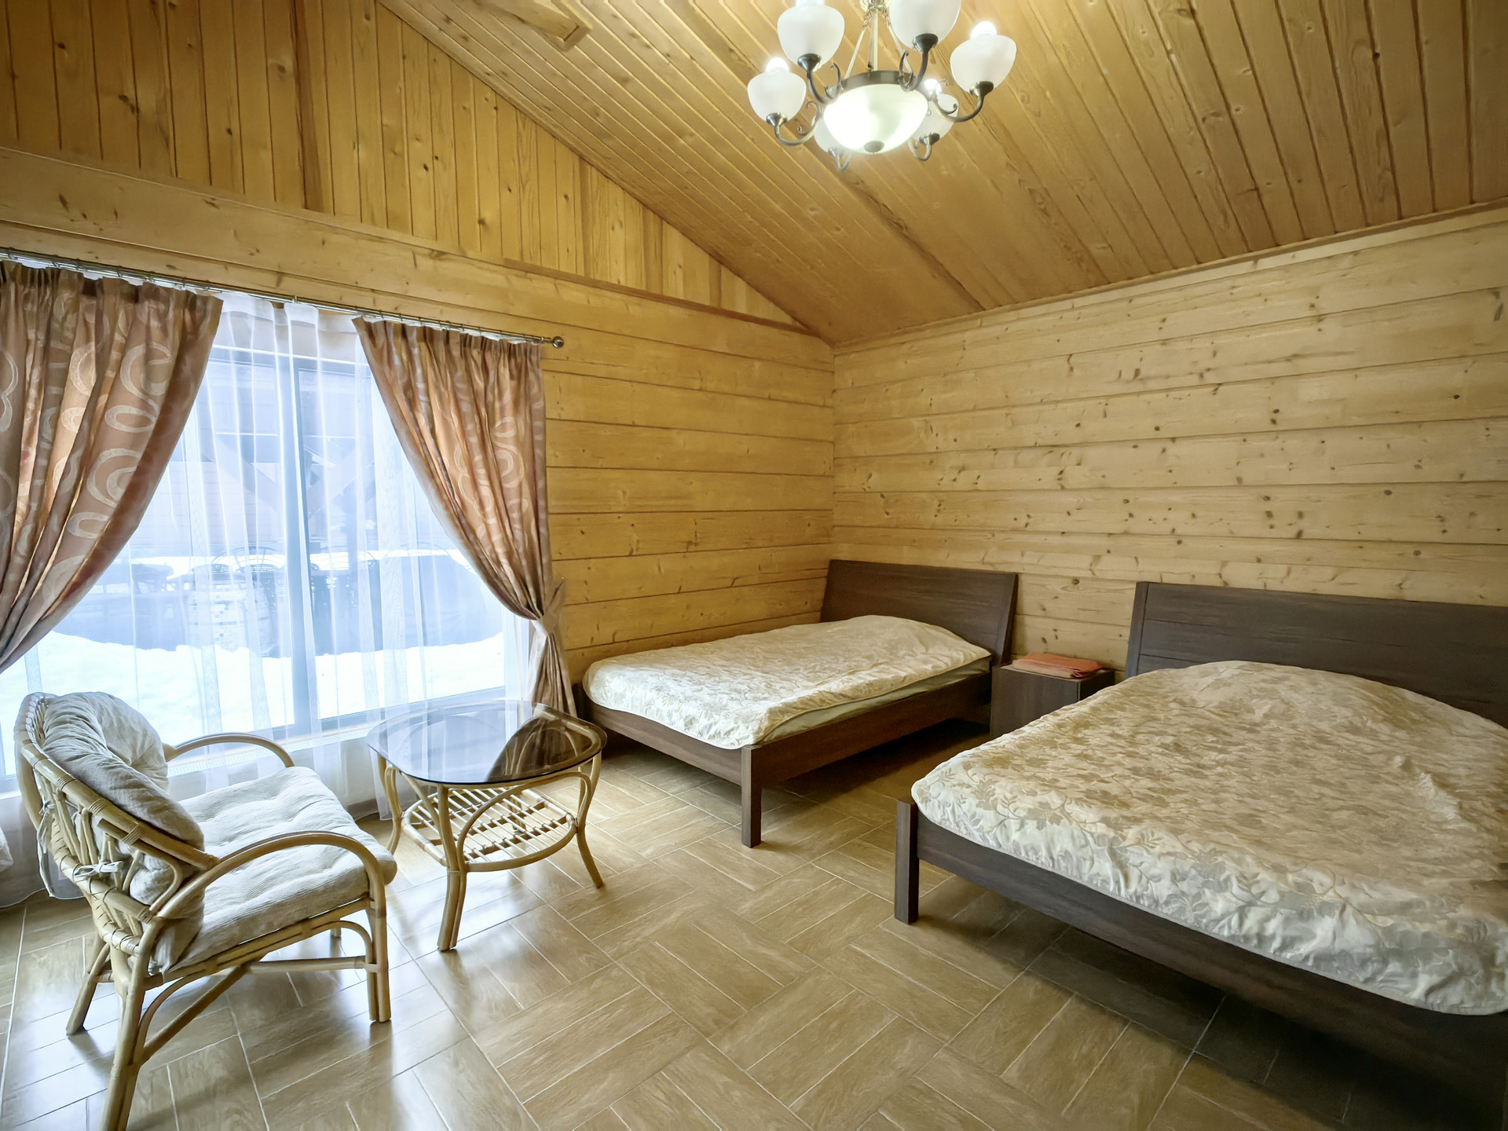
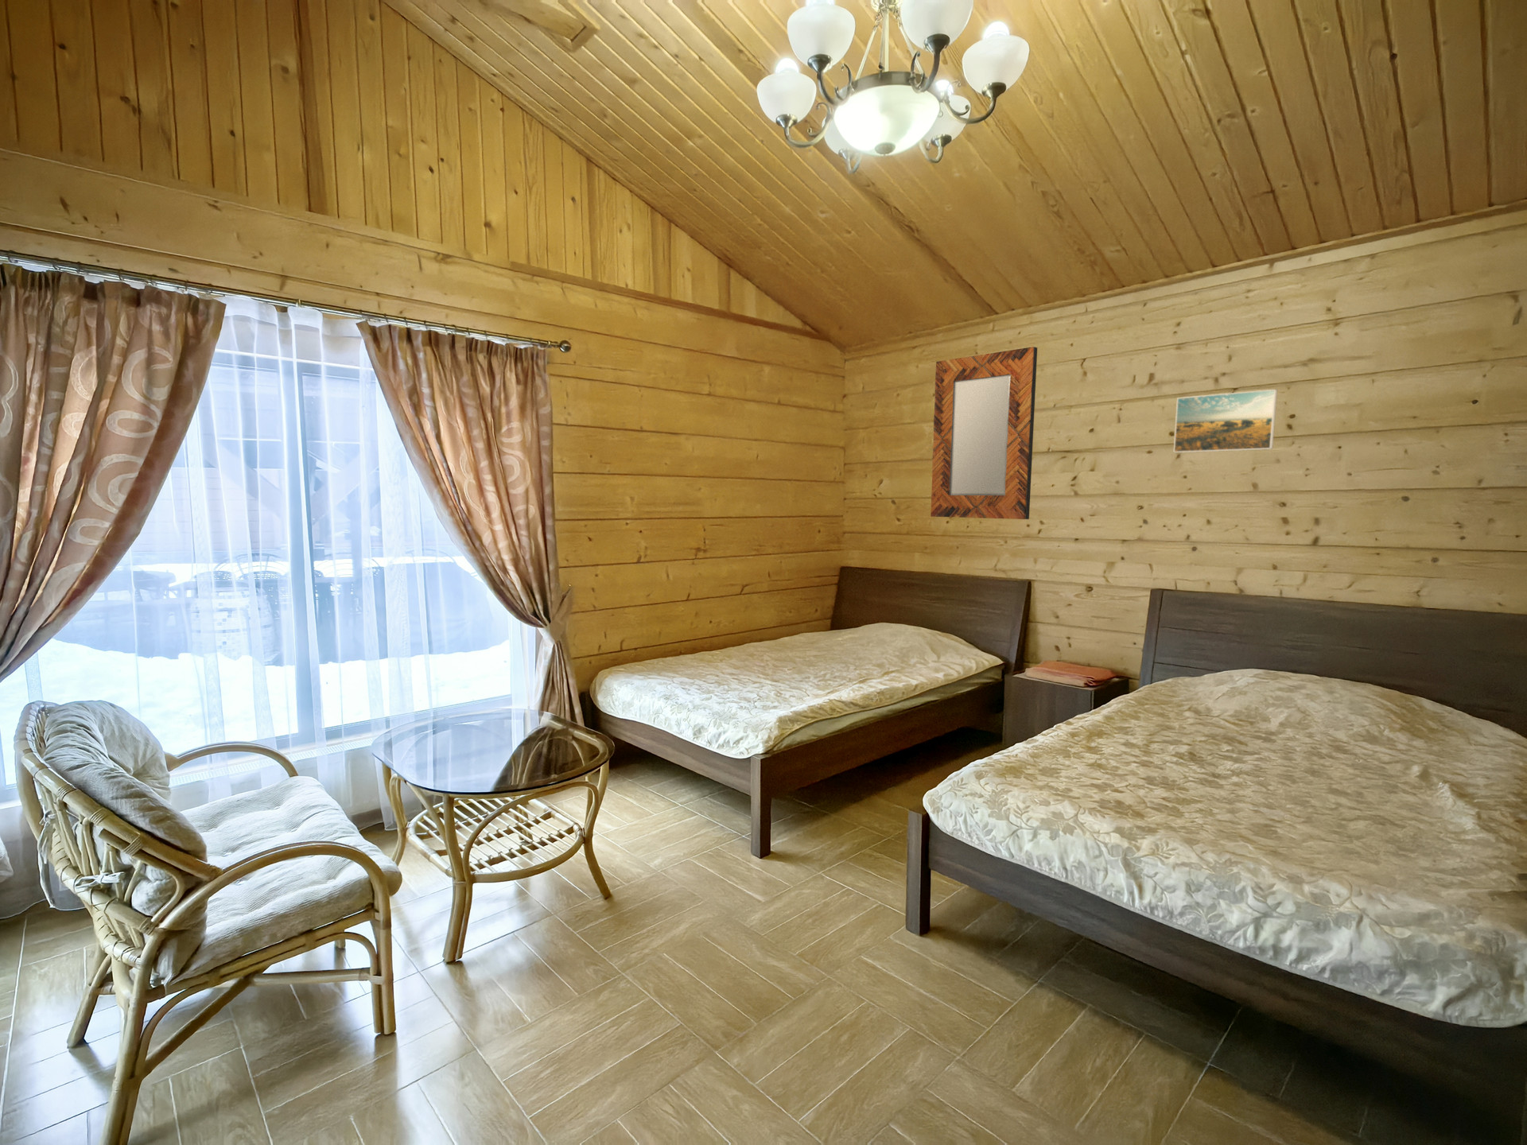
+ home mirror [929,346,1038,520]
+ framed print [1174,388,1278,453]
